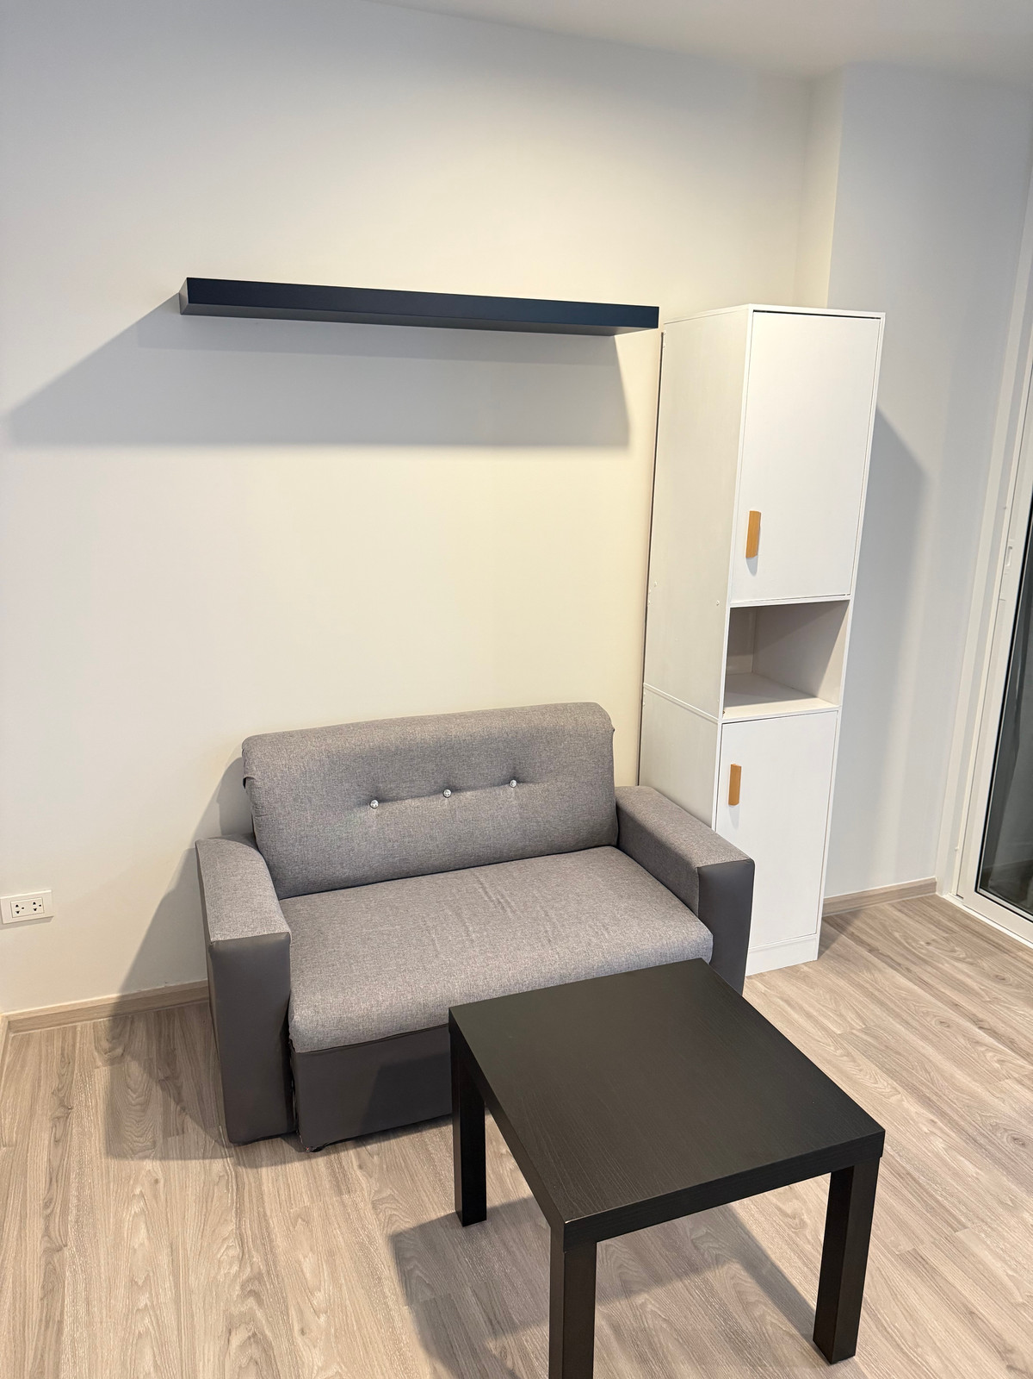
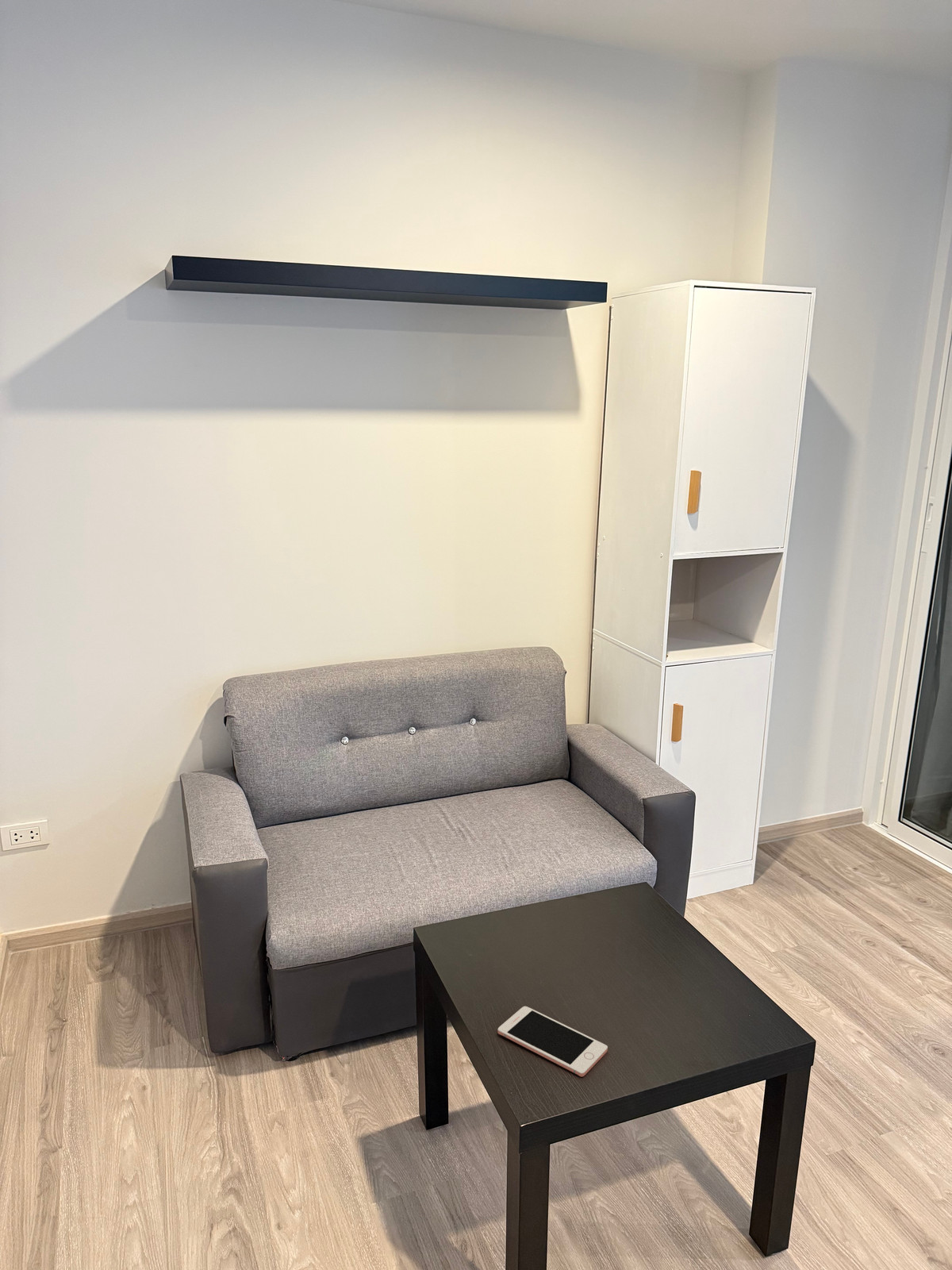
+ cell phone [497,1006,608,1078]
